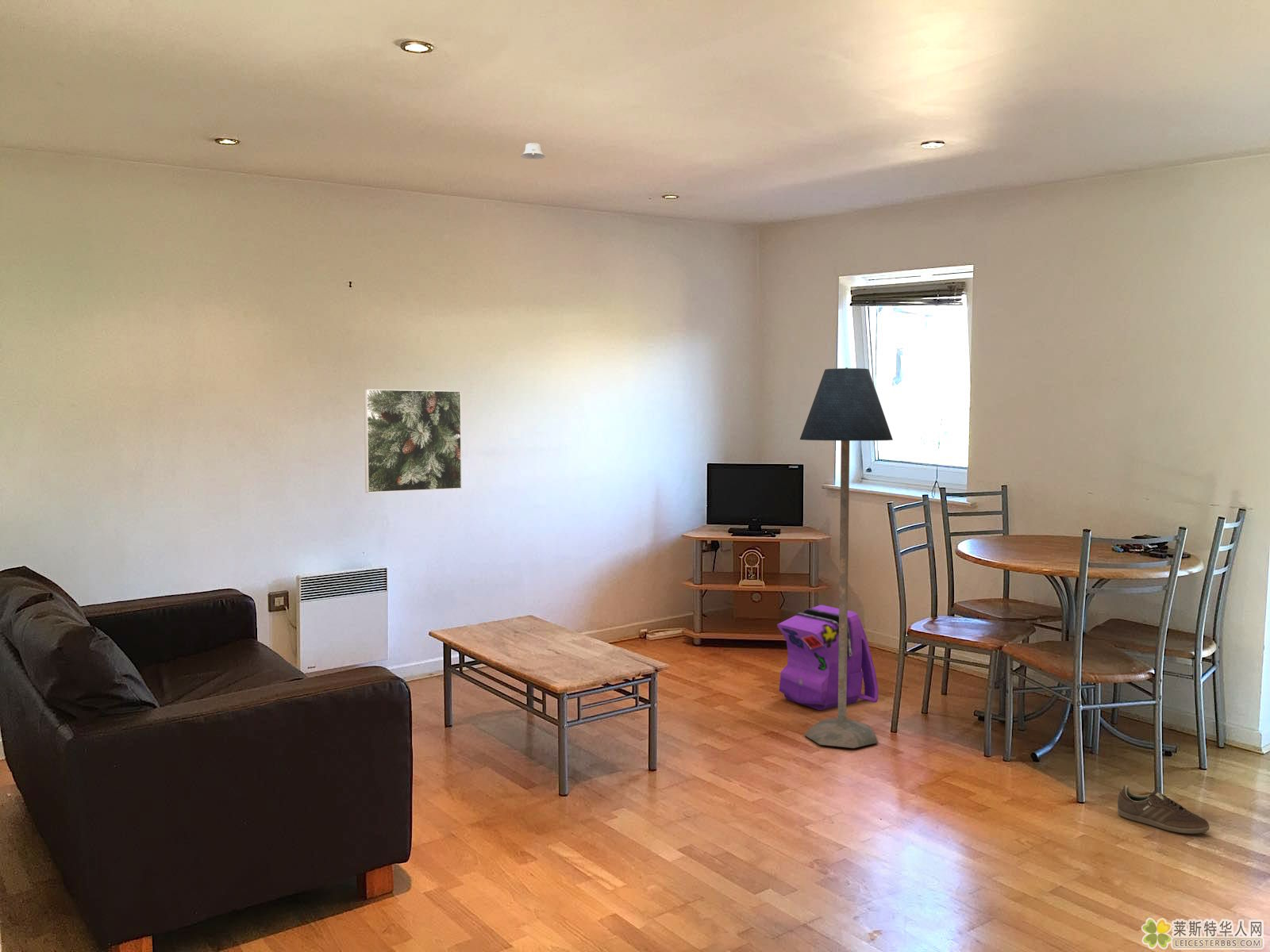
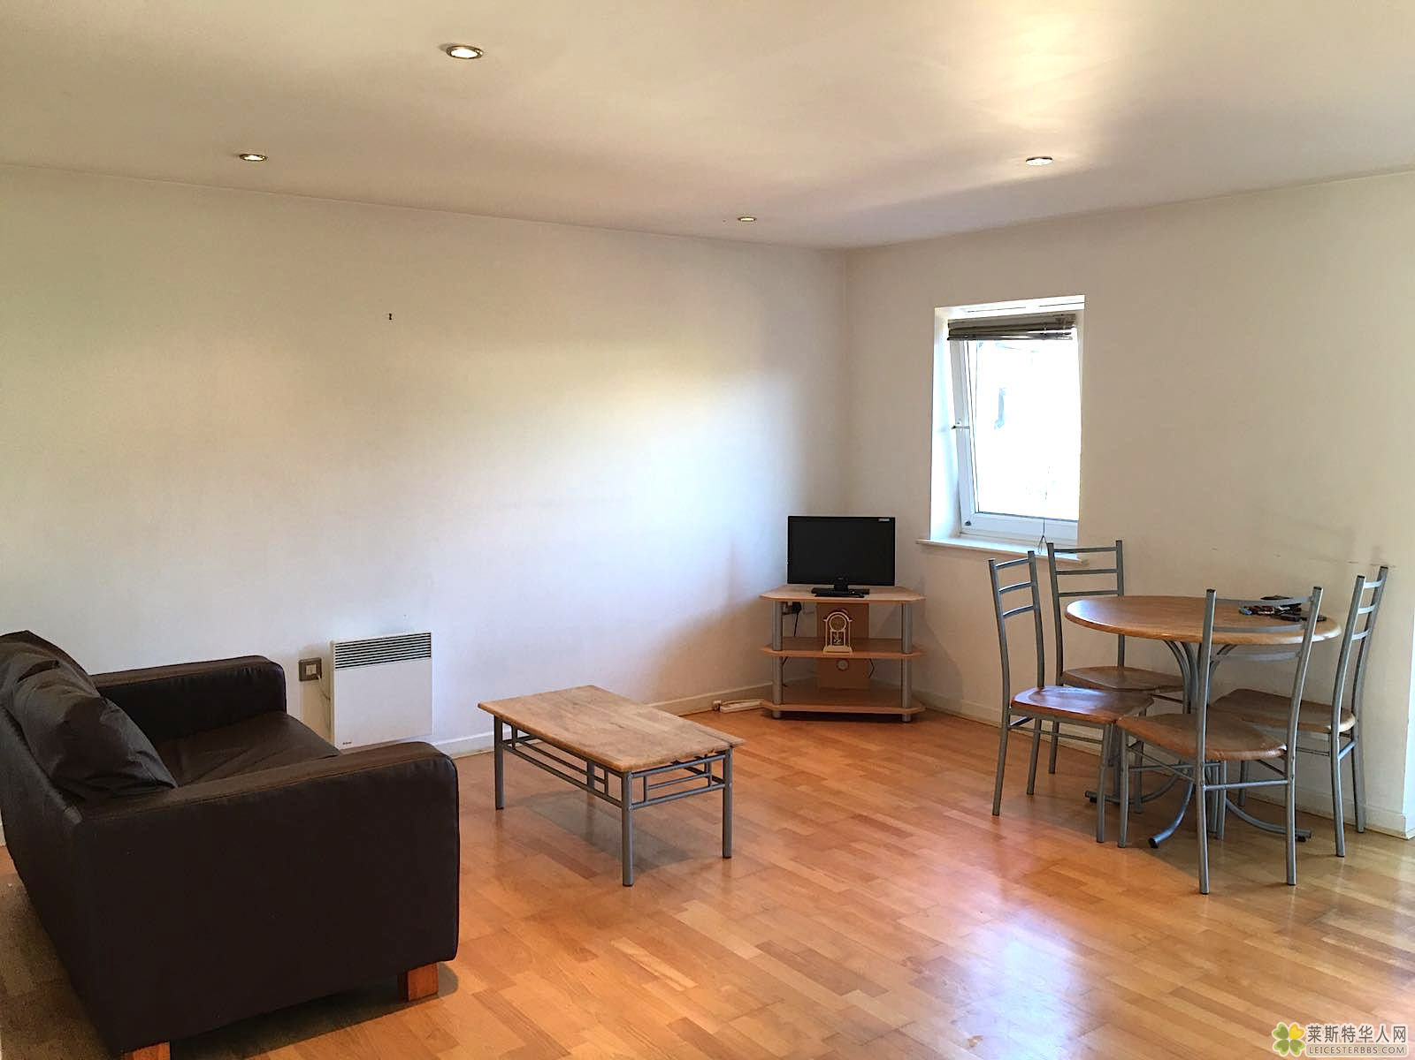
- sneaker [1117,785,1210,835]
- floor lamp [799,367,894,749]
- backpack [776,604,879,711]
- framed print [364,389,463,493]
- recessed light [520,142,546,160]
